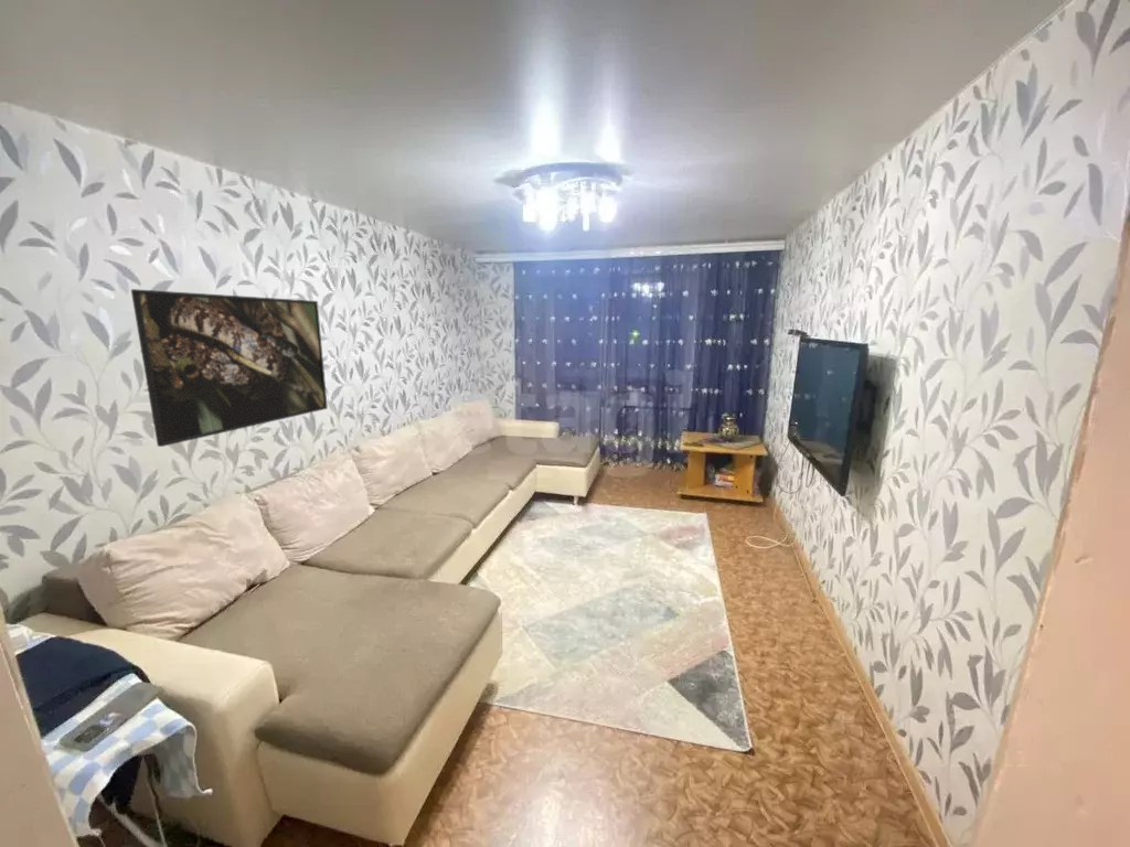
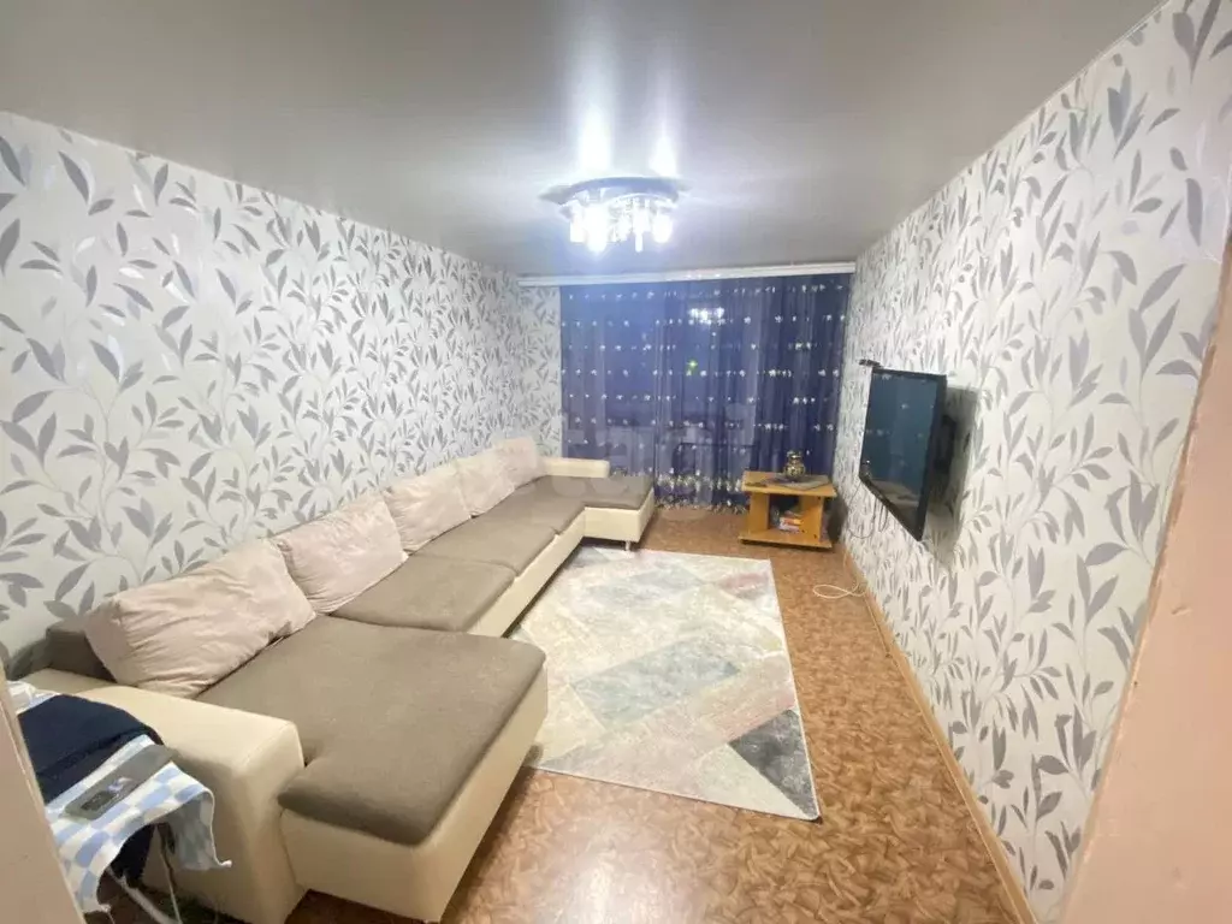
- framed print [130,288,329,448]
